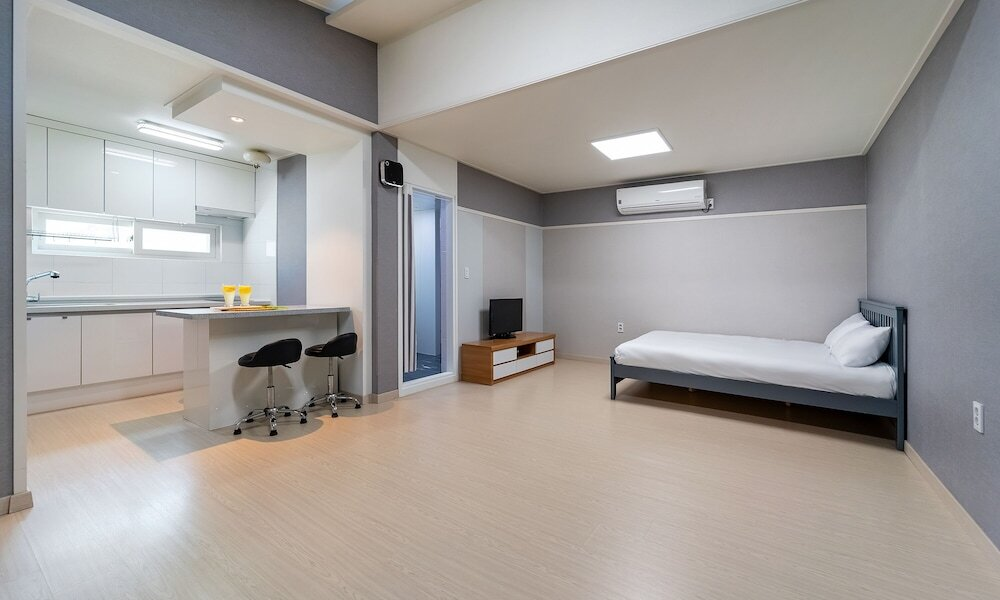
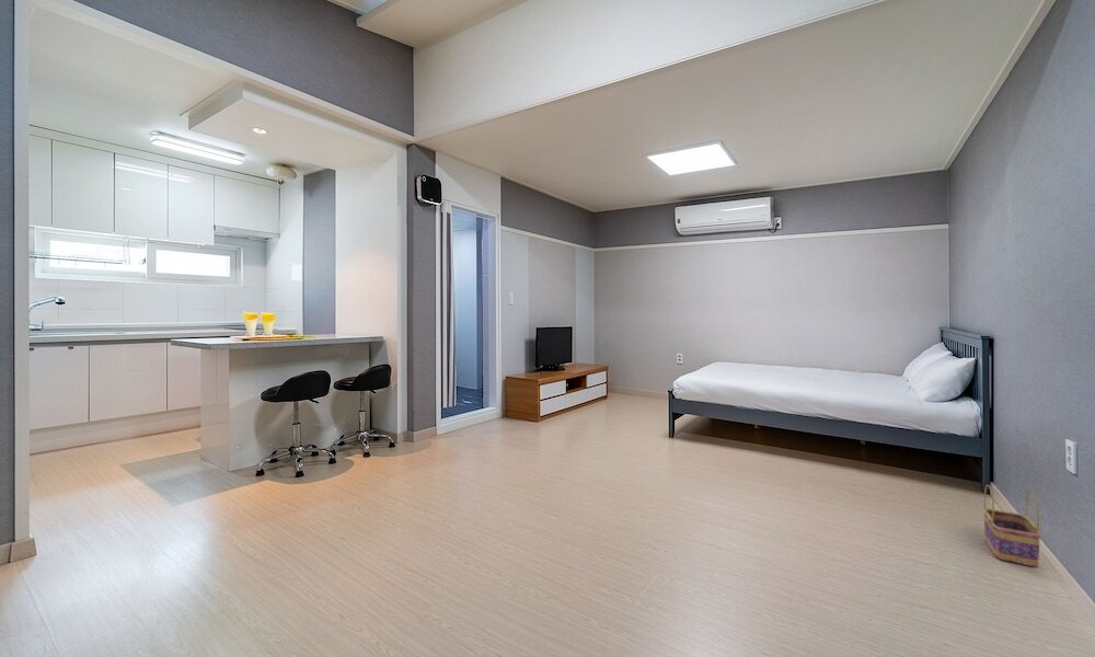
+ basket [982,484,1041,568]
